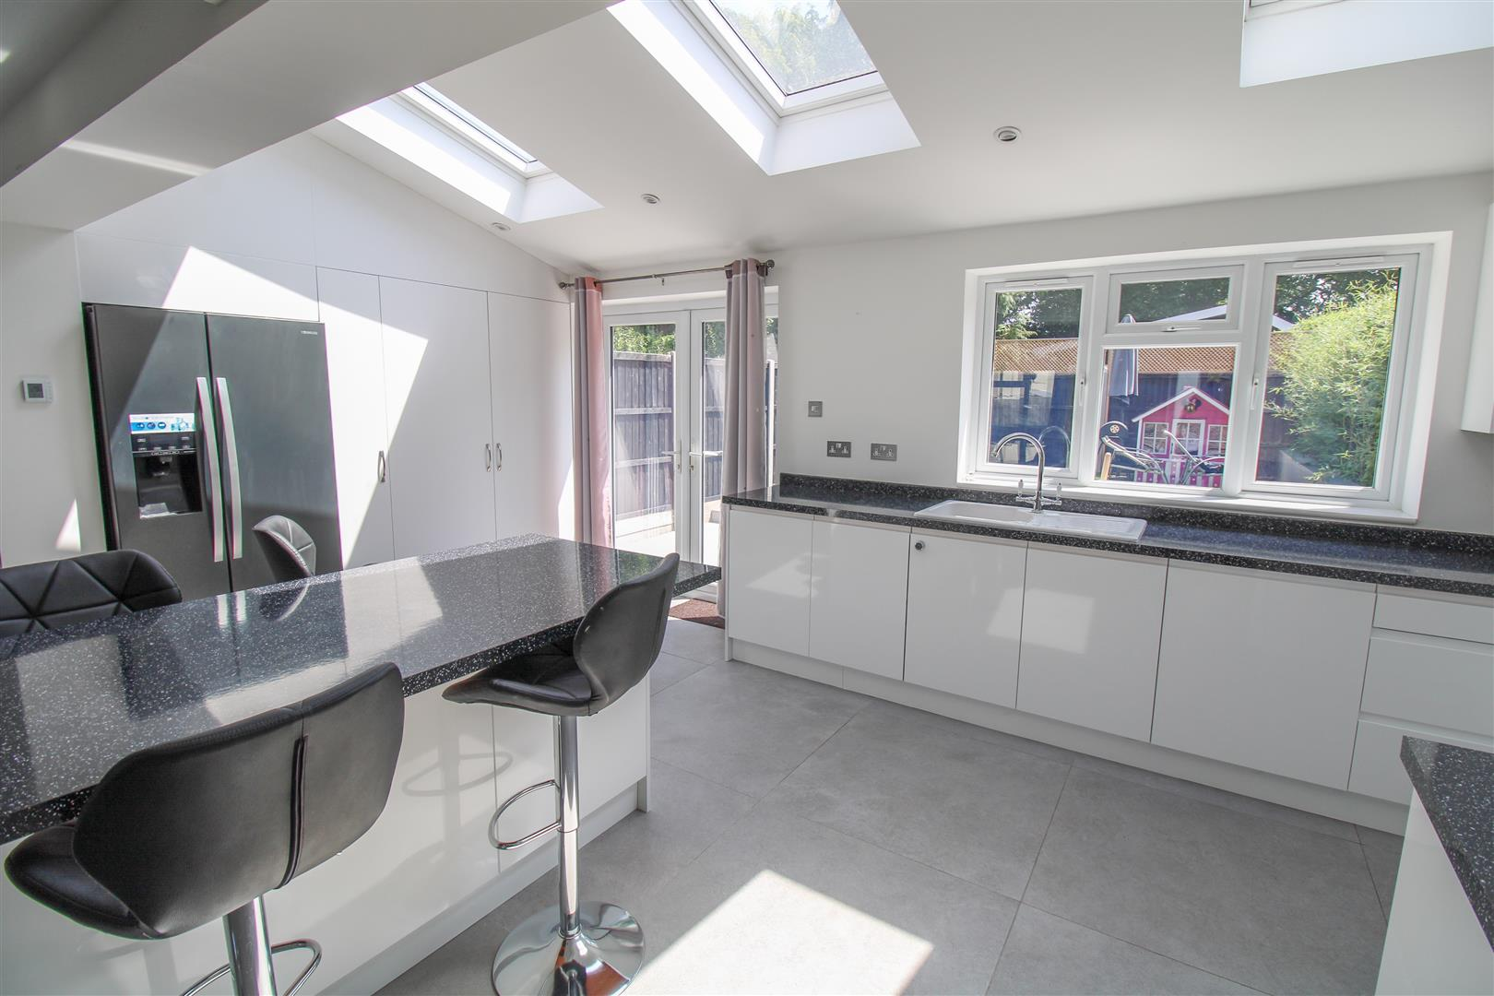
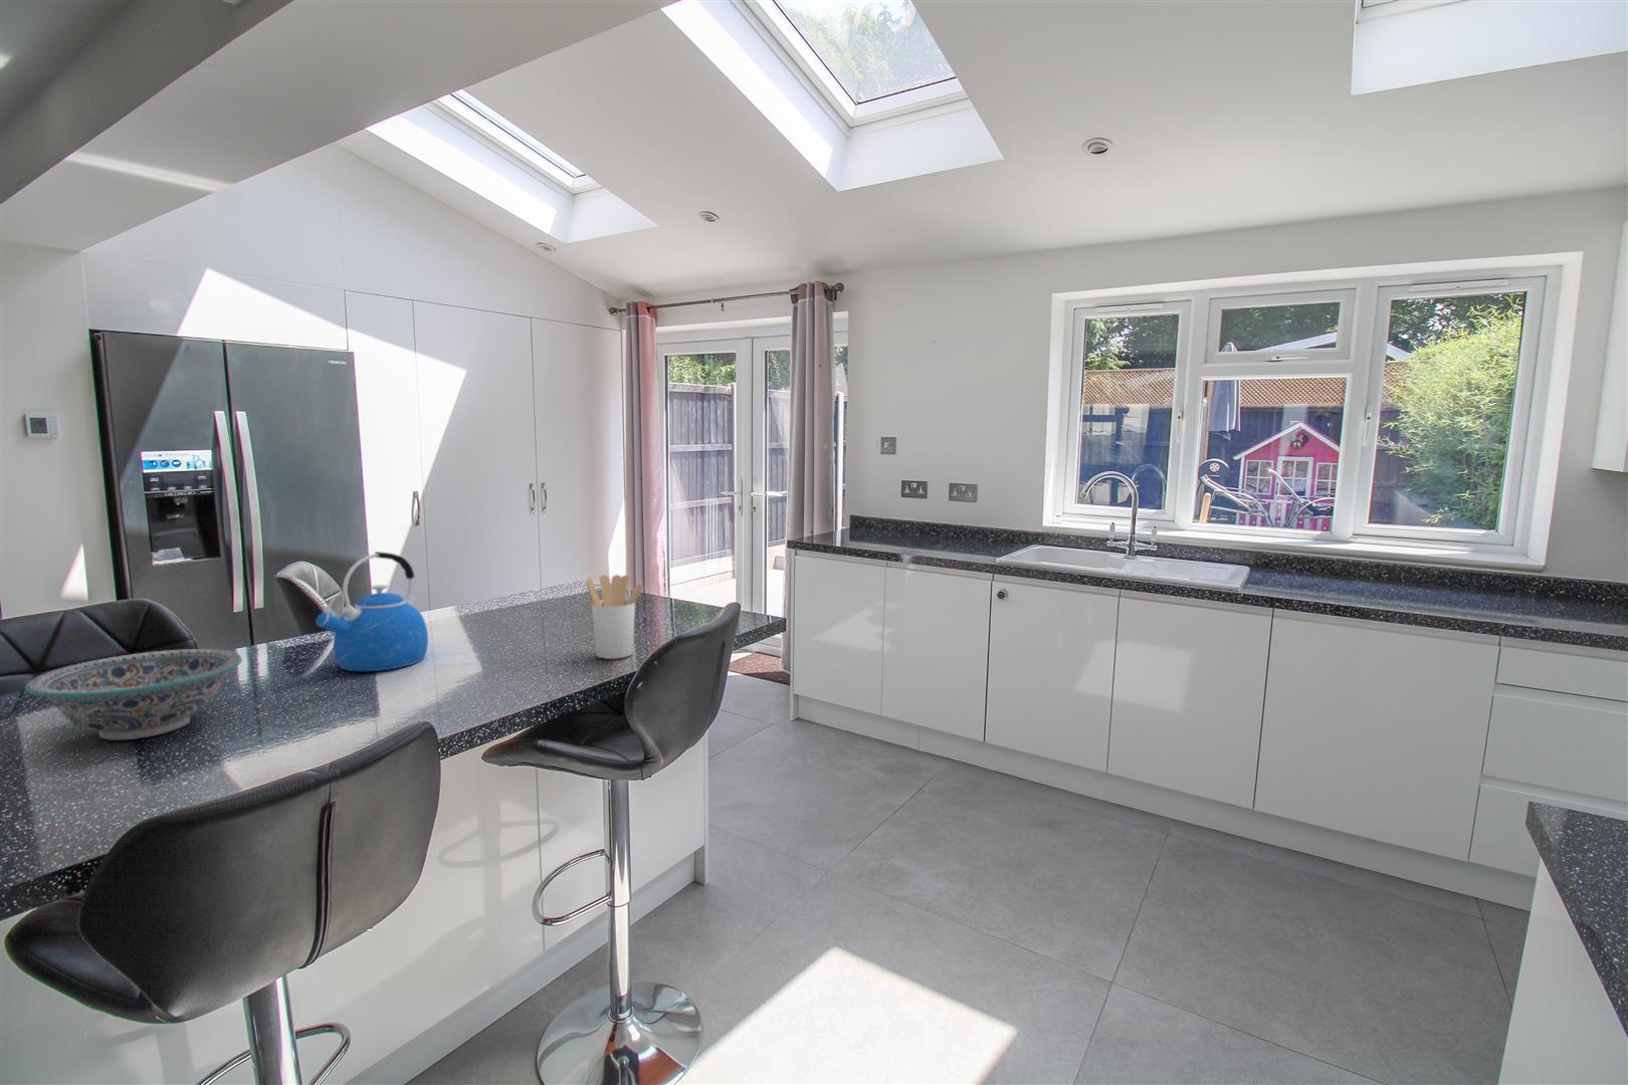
+ utensil holder [585,574,644,660]
+ kettle [315,551,429,672]
+ decorative bowl [24,648,243,741]
